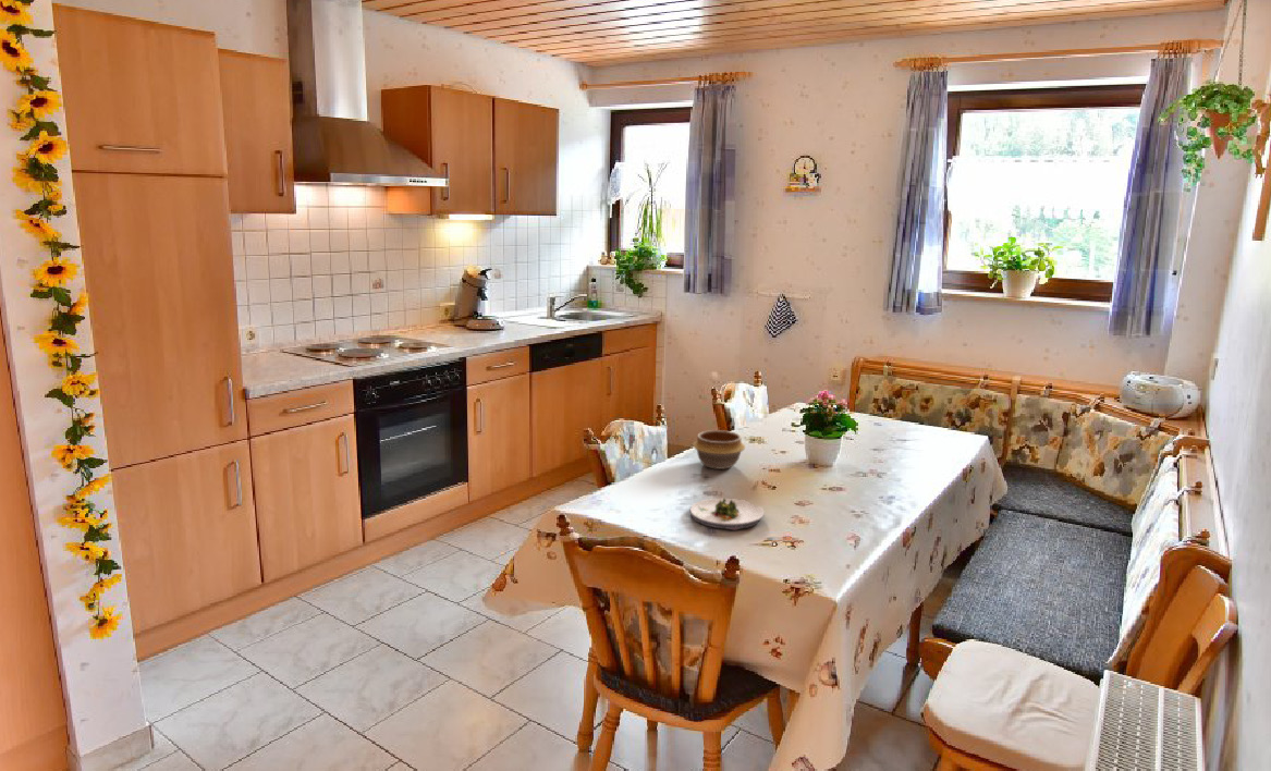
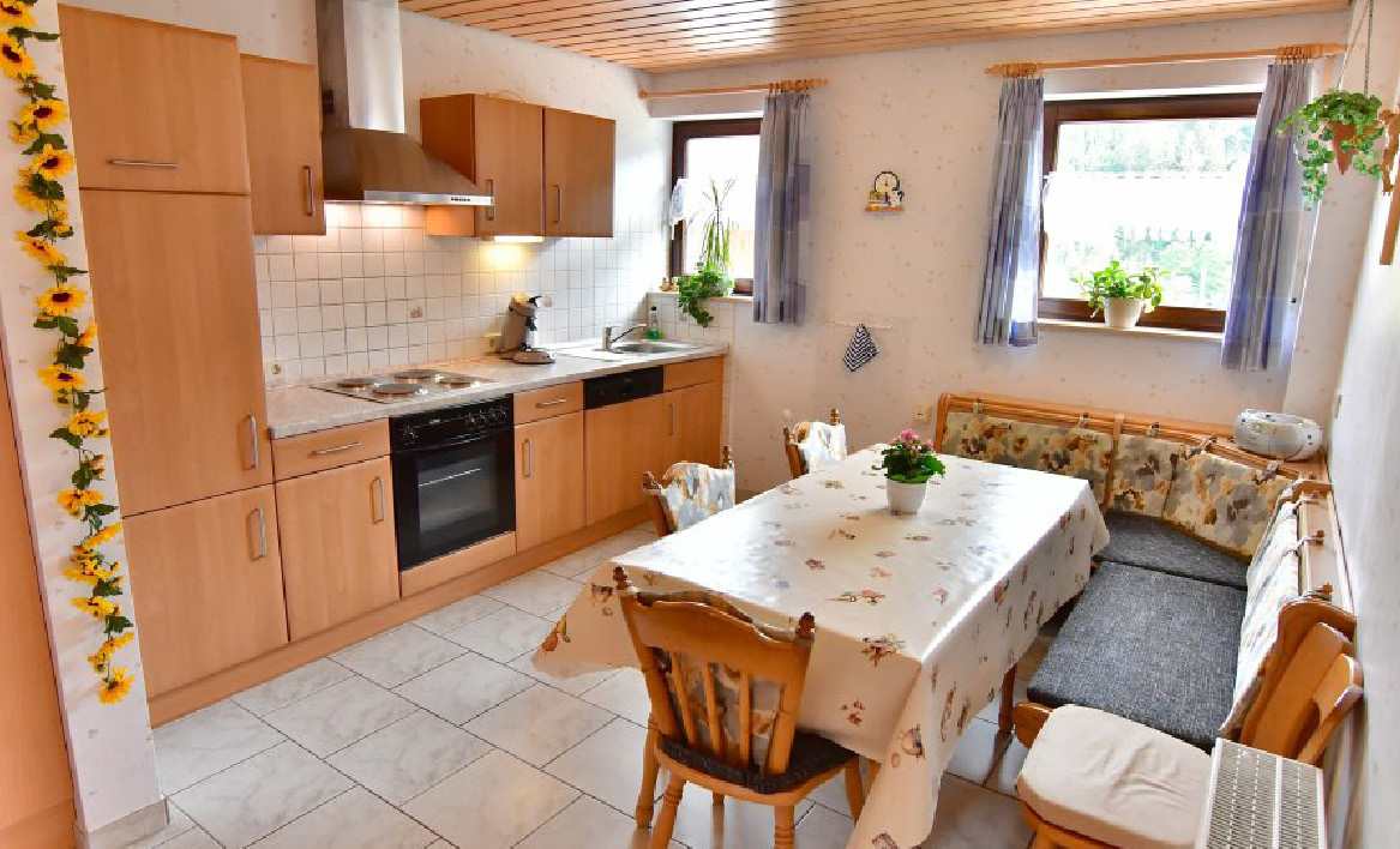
- bowl [692,429,746,470]
- salad plate [689,498,766,531]
